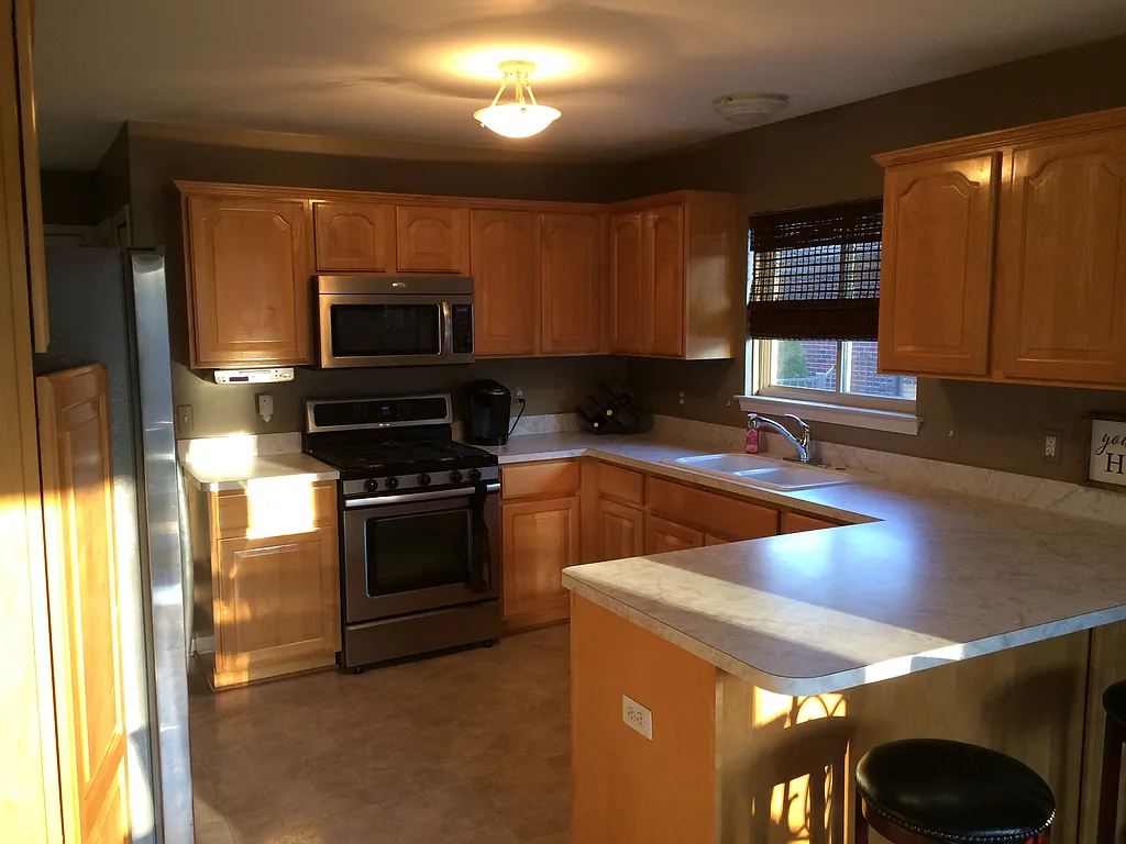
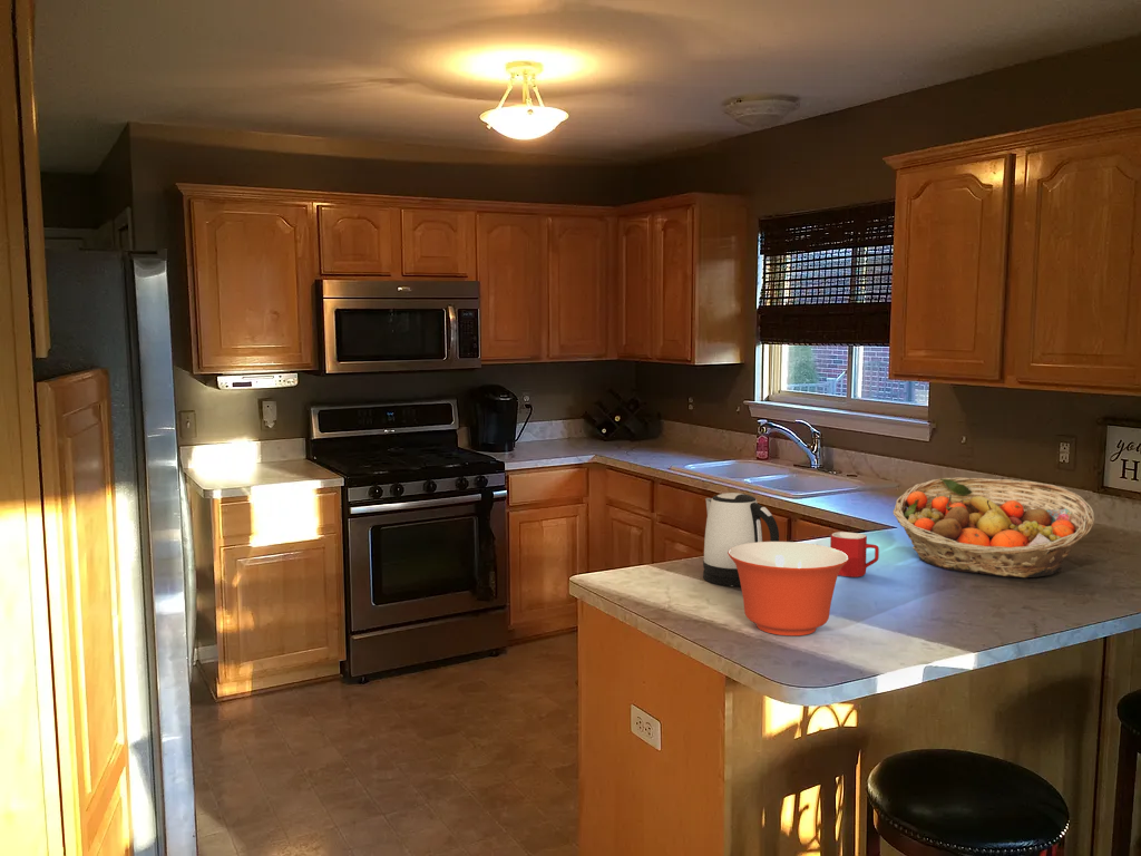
+ mug [829,531,880,578]
+ fruit basket [893,476,1096,578]
+ kettle [702,492,780,587]
+ mixing bowl [728,541,849,636]
